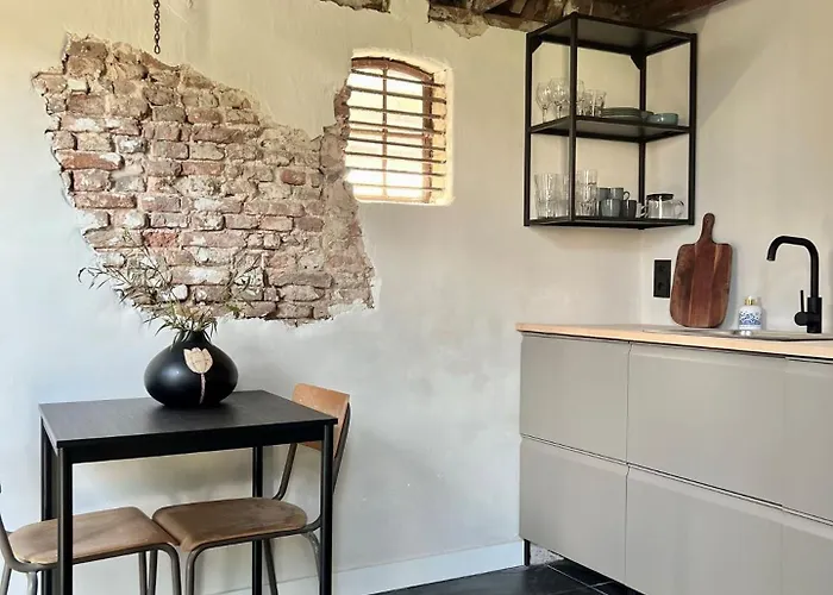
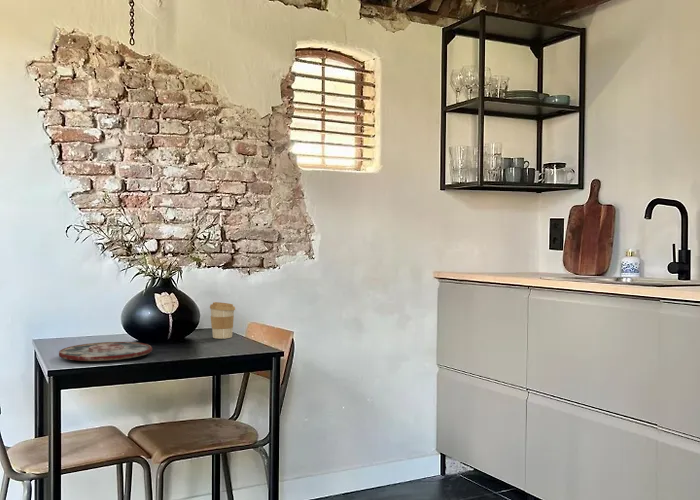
+ plate [58,341,153,362]
+ coffee cup [209,301,236,340]
